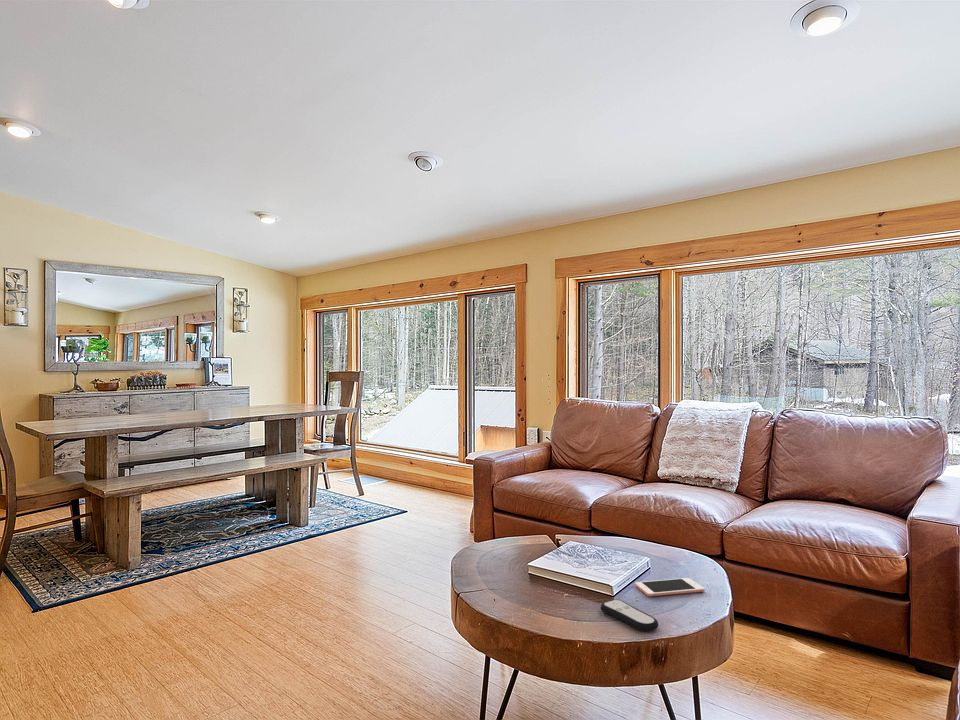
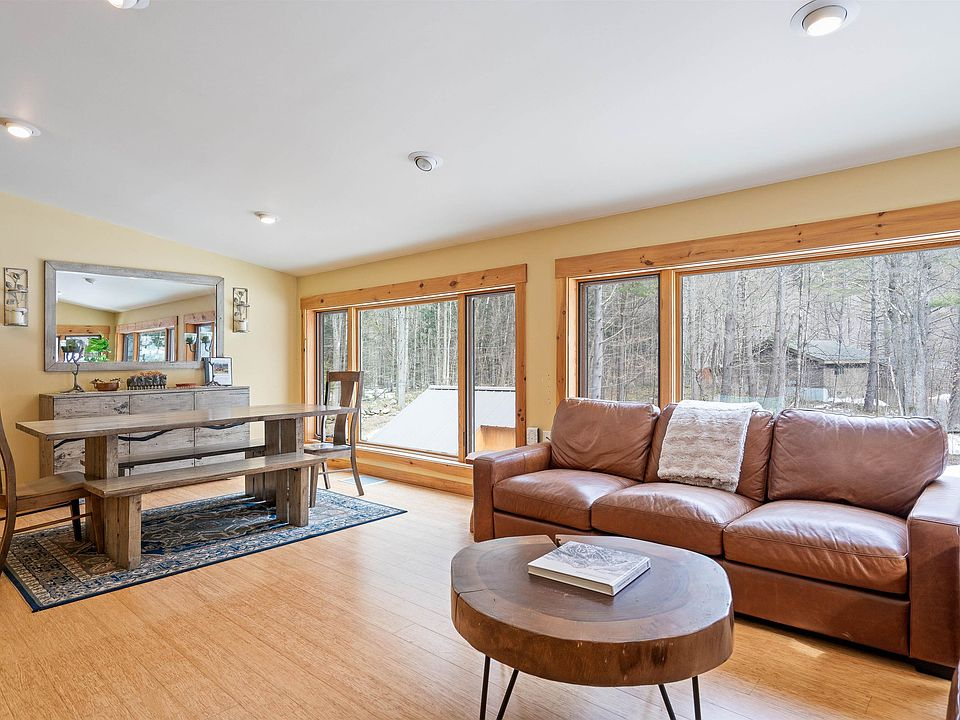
- remote control [600,598,659,633]
- cell phone [634,577,706,597]
